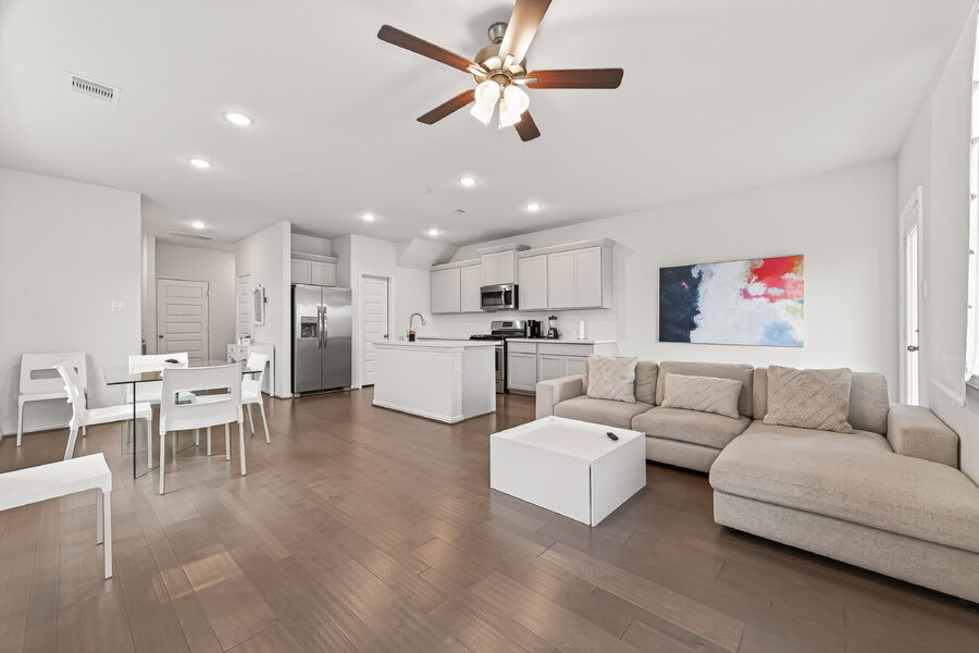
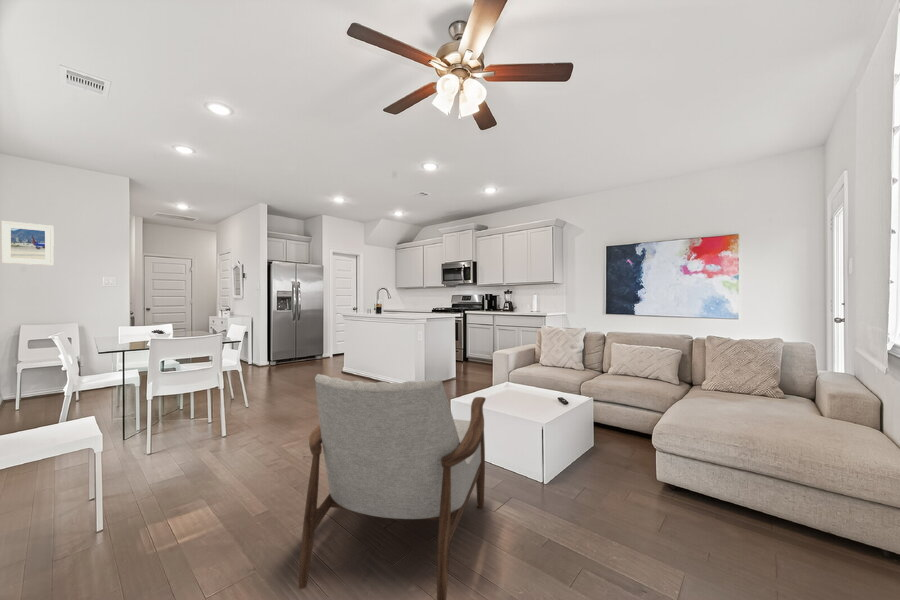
+ armchair [298,373,487,600]
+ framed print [0,220,55,266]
